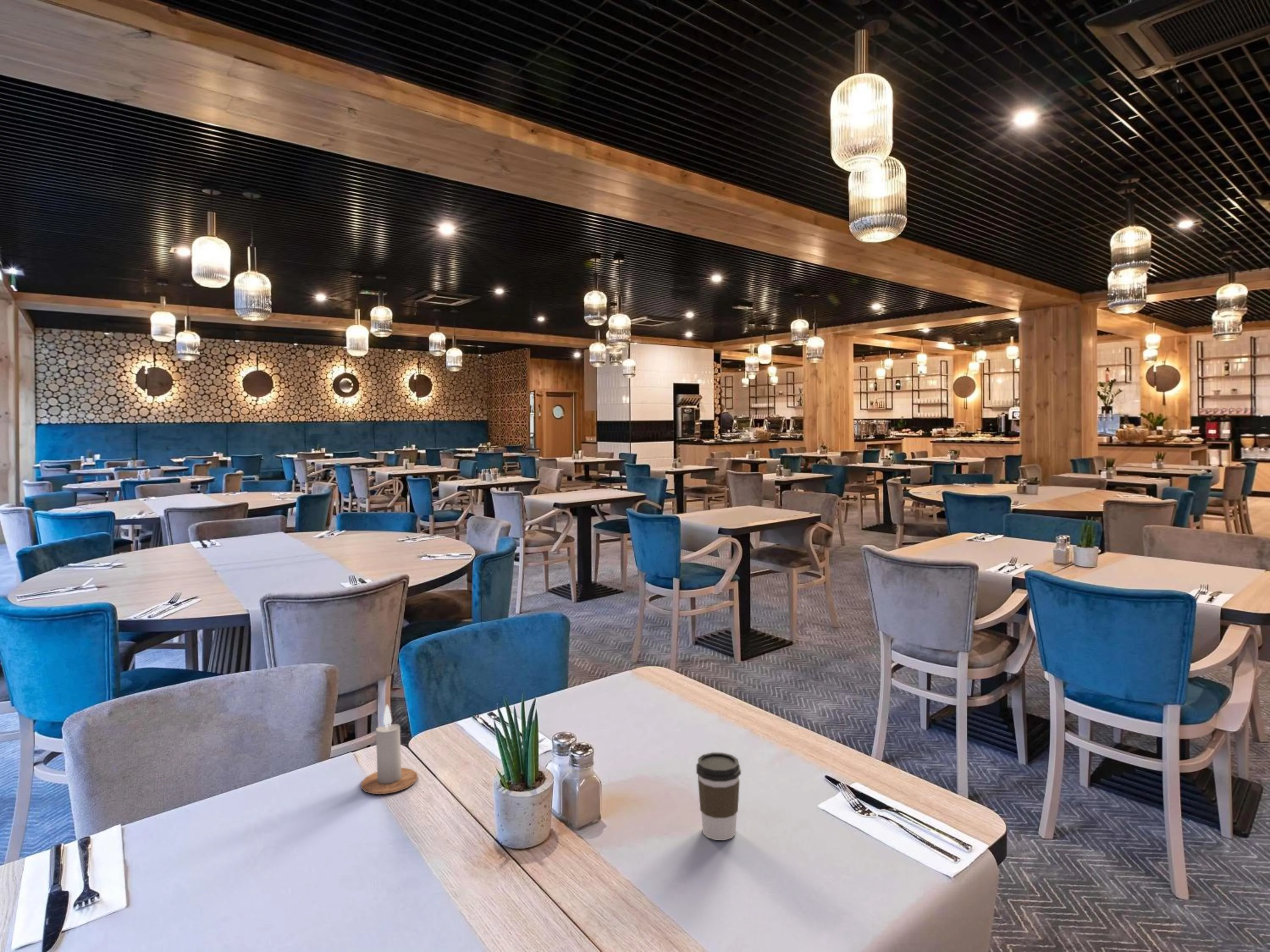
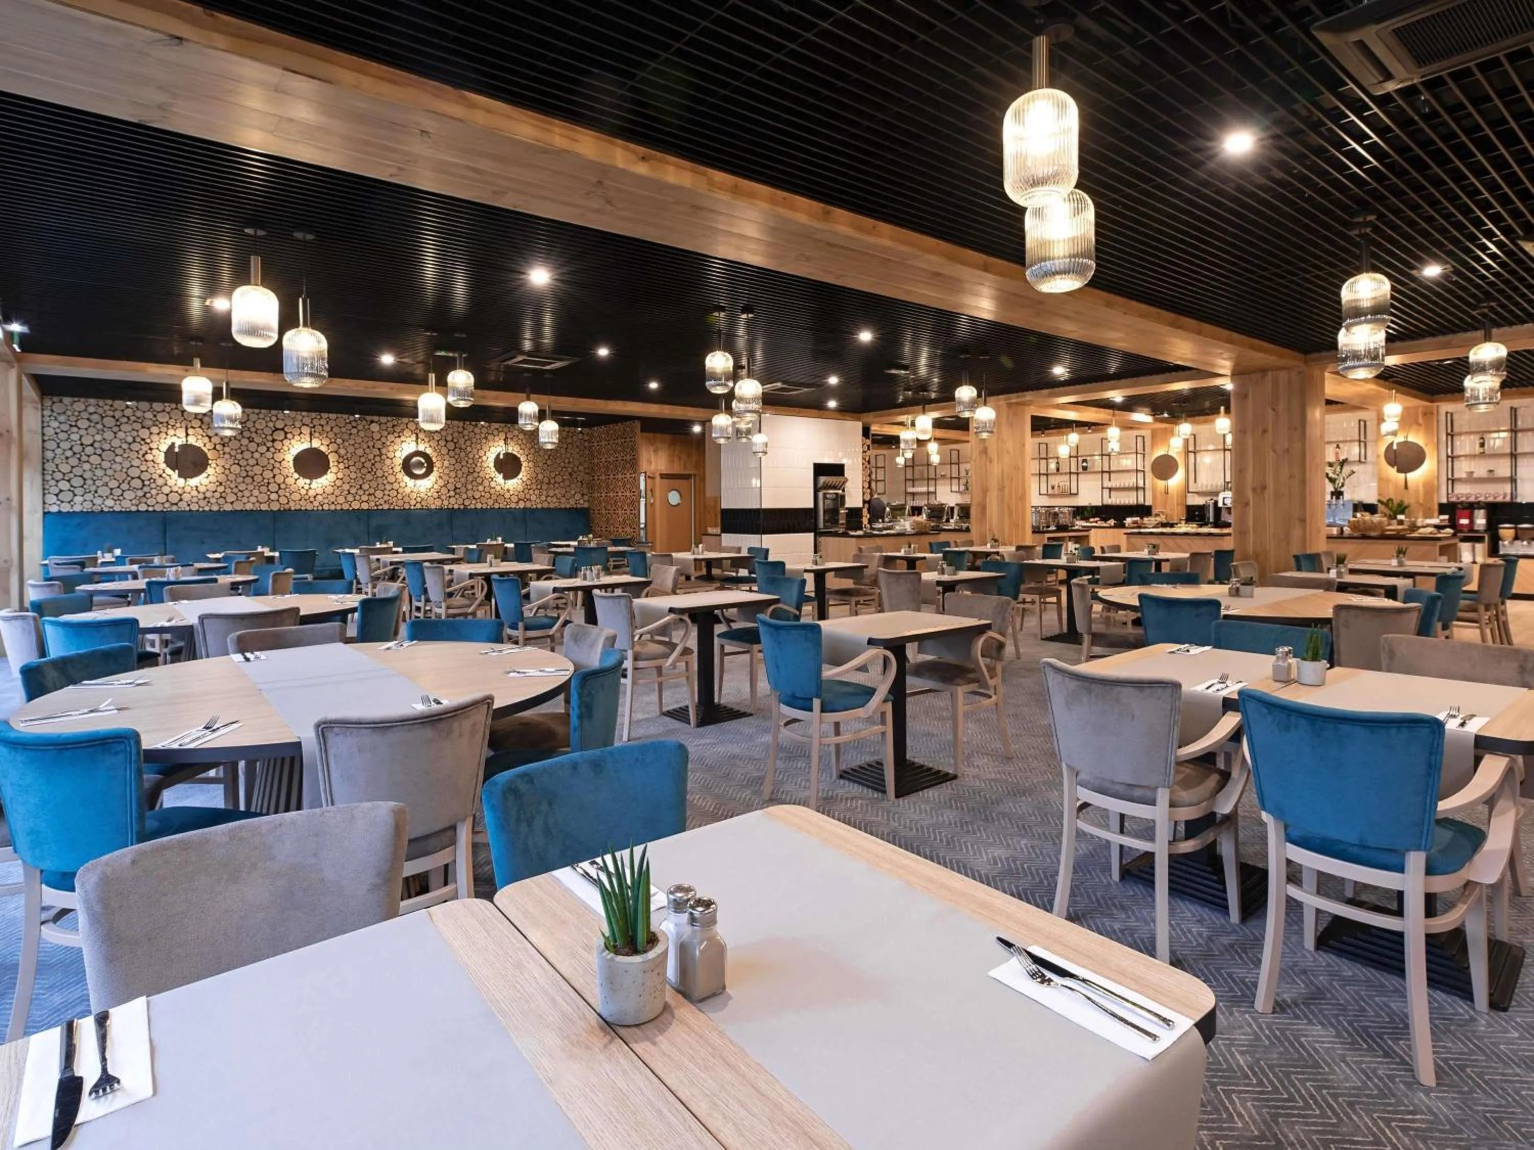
- candle [361,704,418,795]
- coffee cup [696,752,741,841]
